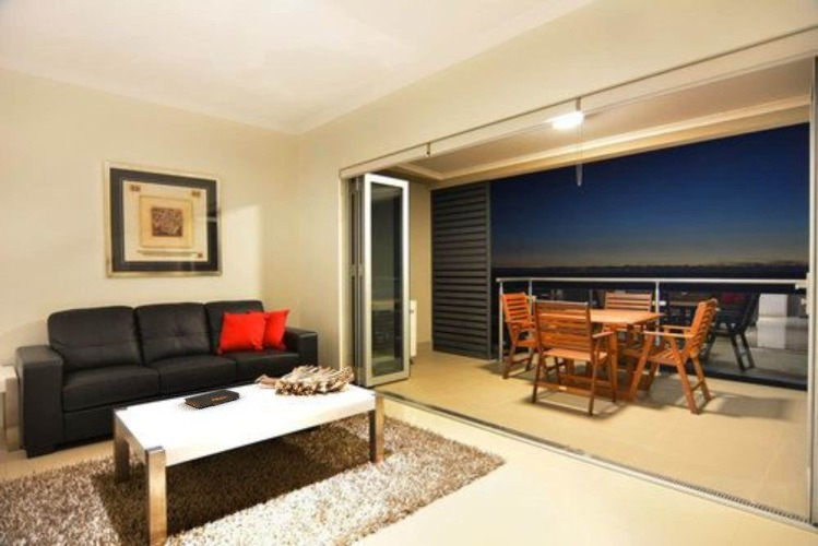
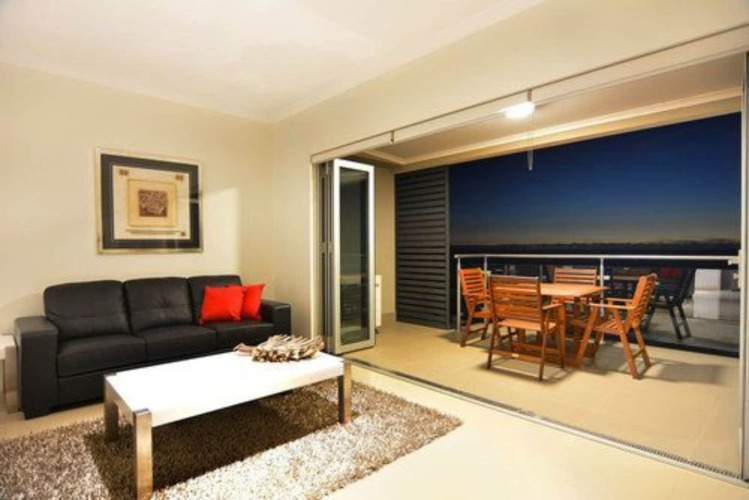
- book [182,388,240,410]
